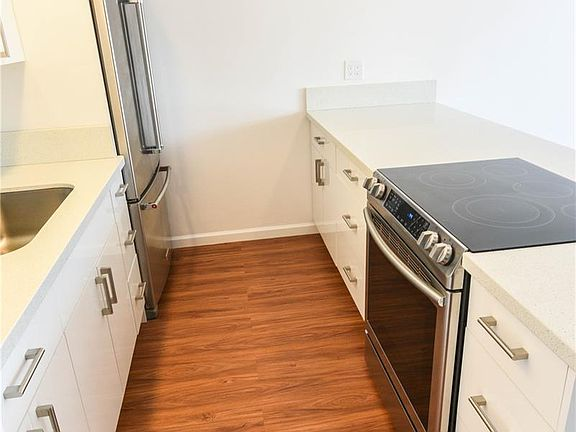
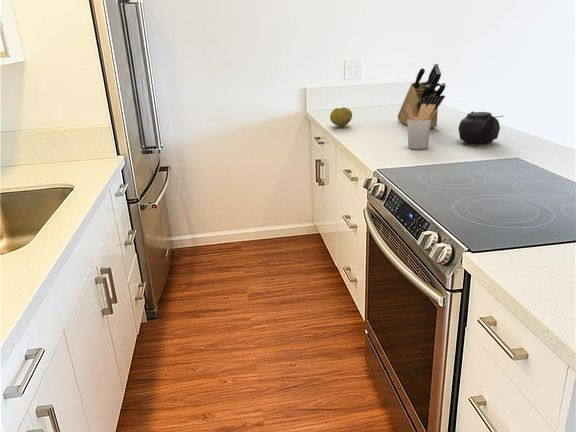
+ teapot [457,110,503,146]
+ utensil holder [405,104,437,150]
+ fruit [329,106,353,128]
+ knife block [397,63,447,129]
